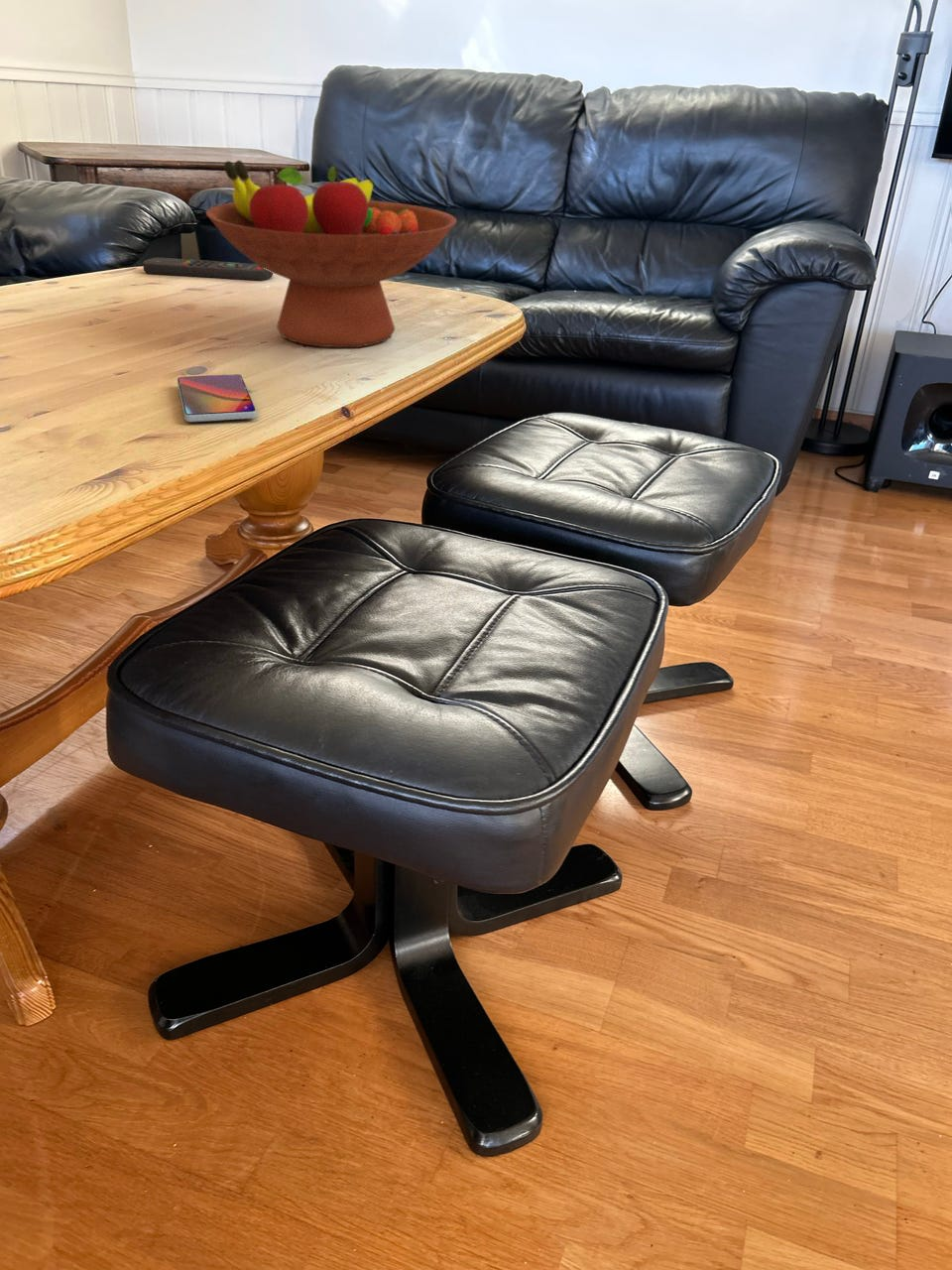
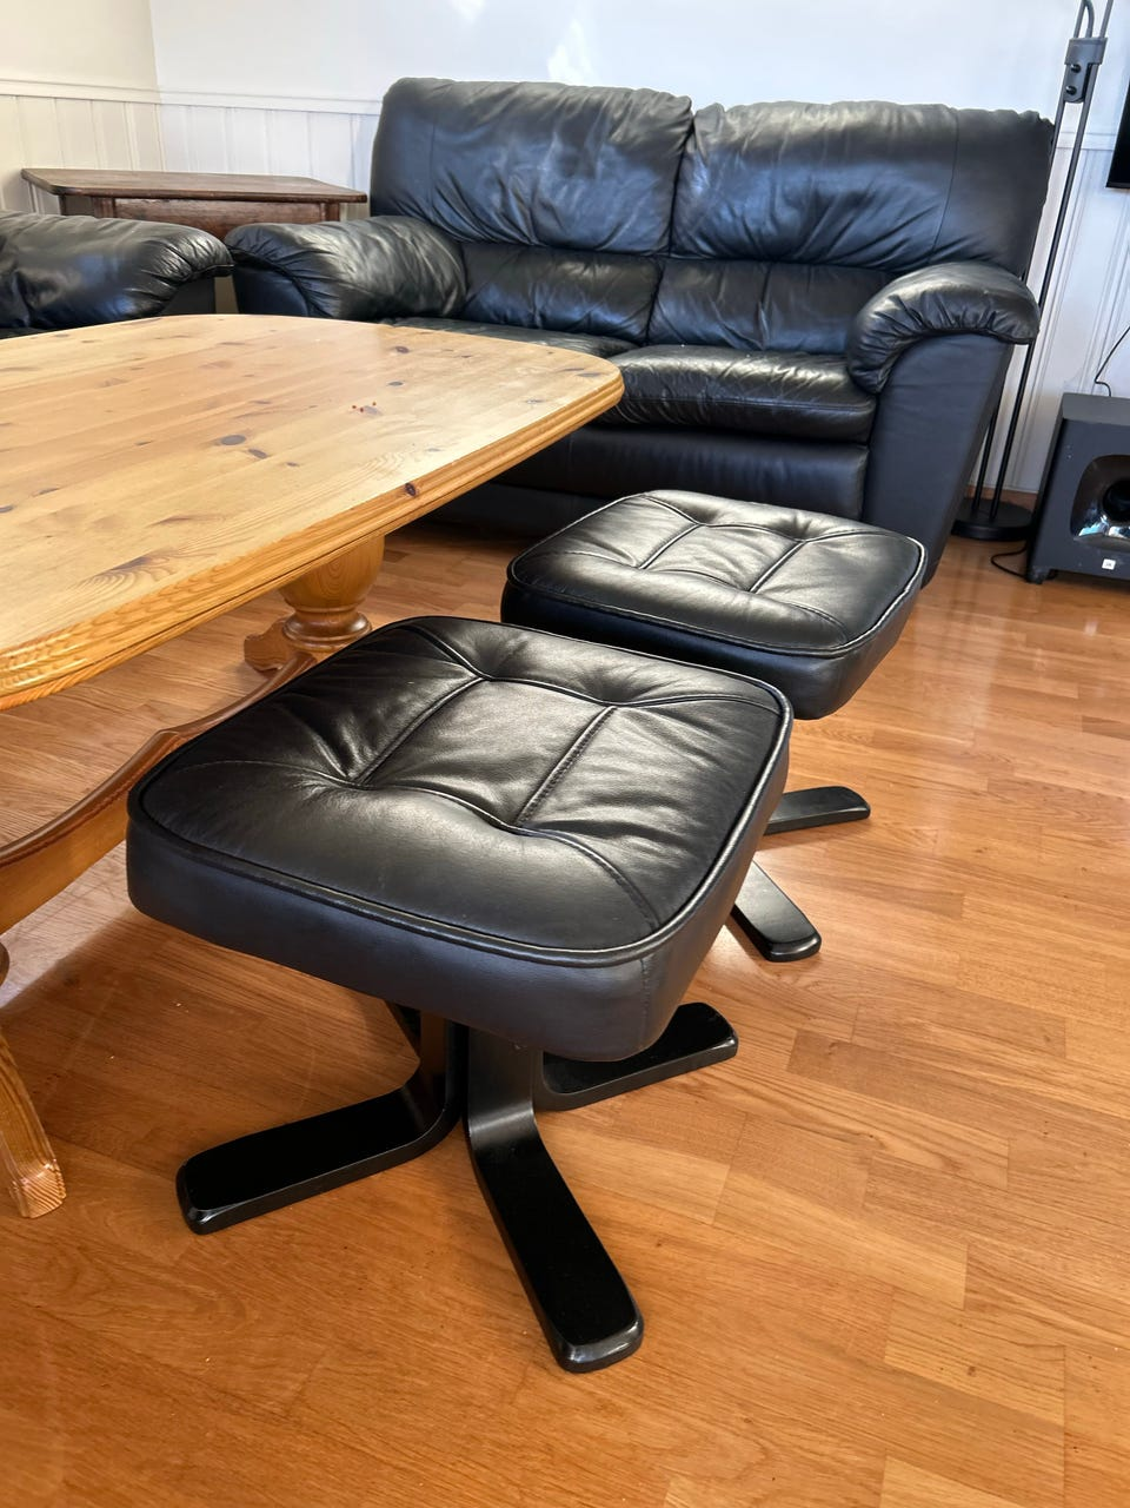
- remote control [142,257,274,282]
- fruit bowl [205,160,458,348]
- smartphone [177,373,258,423]
